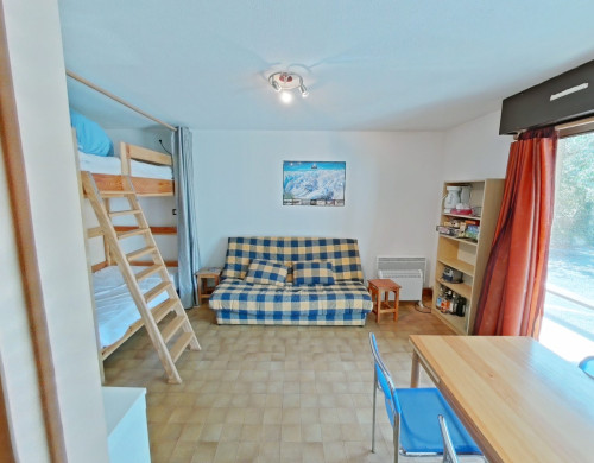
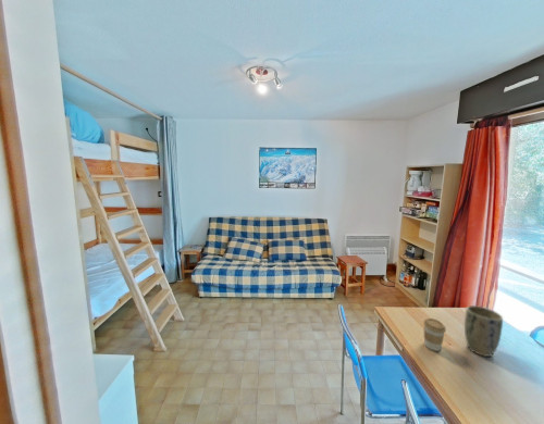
+ plant pot [463,304,504,358]
+ coffee cup [422,317,447,352]
